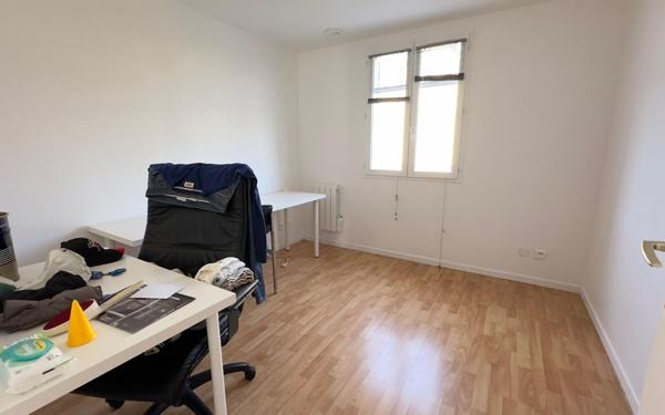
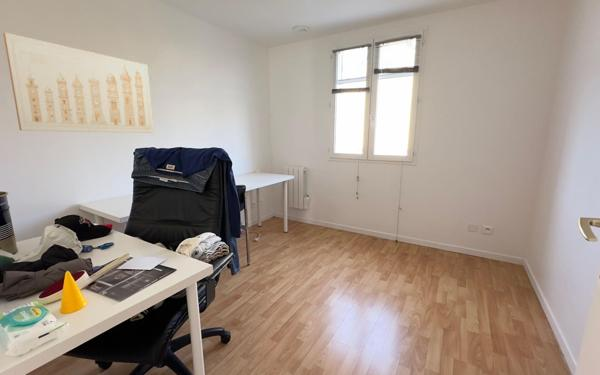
+ wall art [2,32,154,134]
